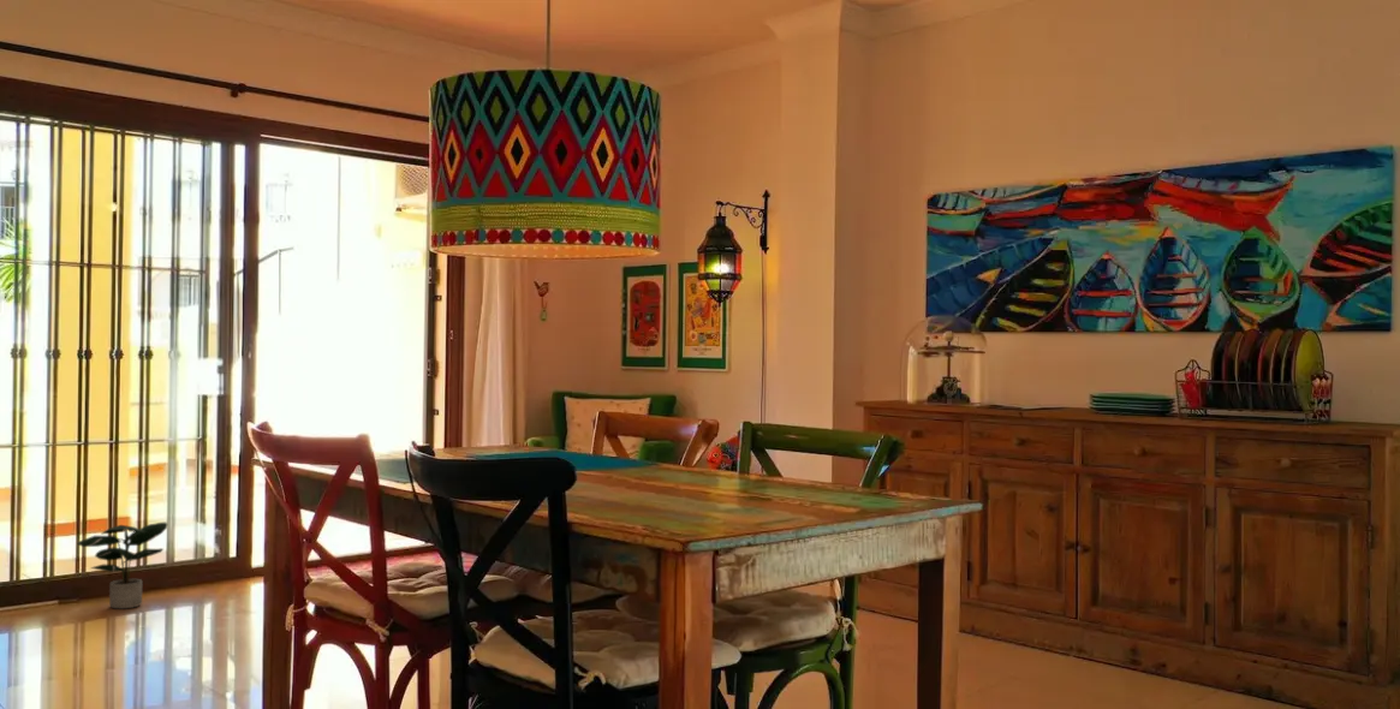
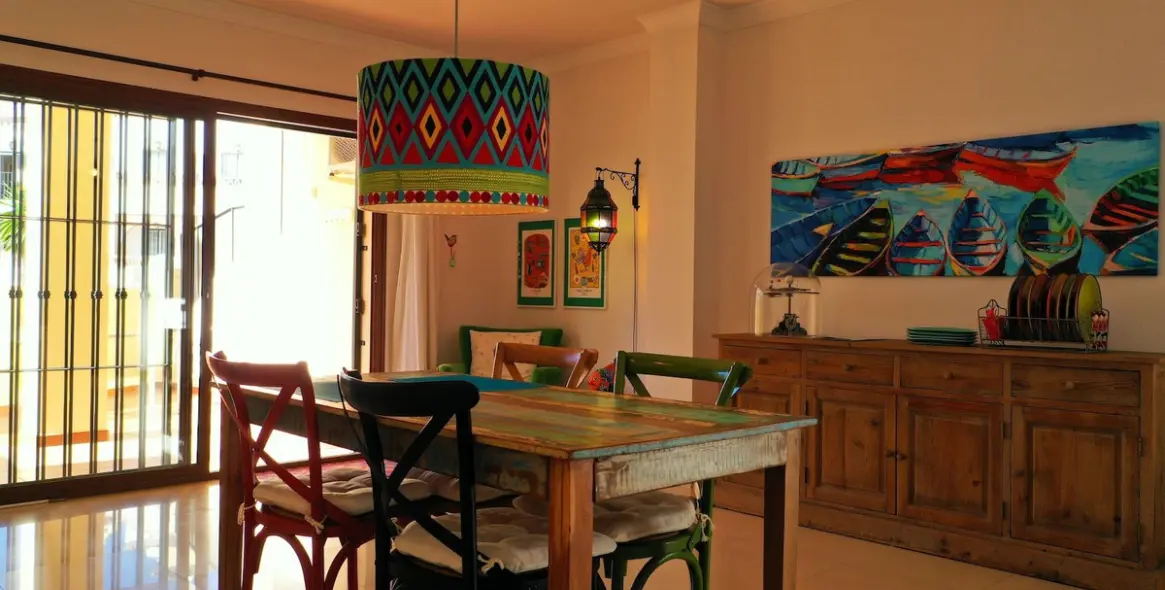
- potted plant [76,522,168,610]
